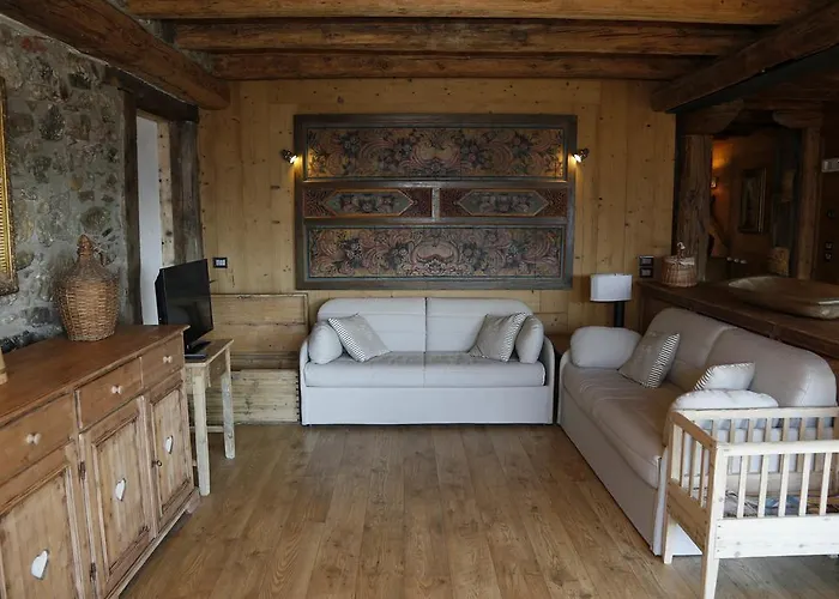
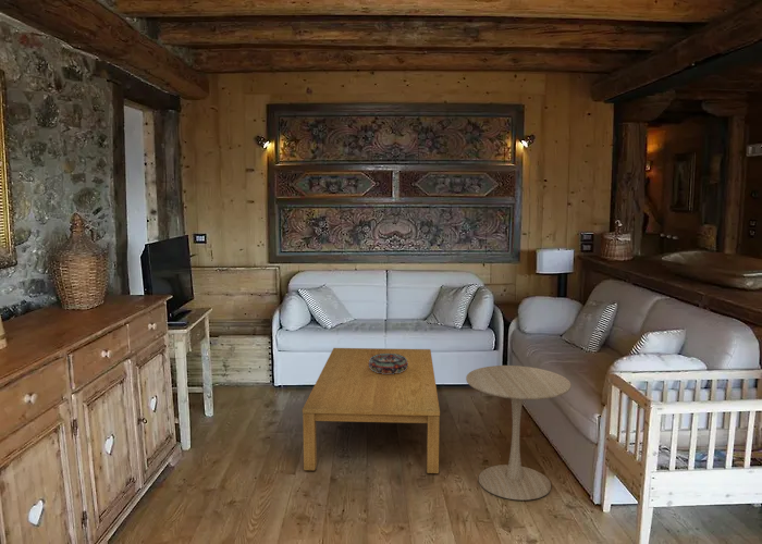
+ side table [465,364,573,502]
+ coffee table [302,347,441,474]
+ decorative bowl [369,354,408,374]
